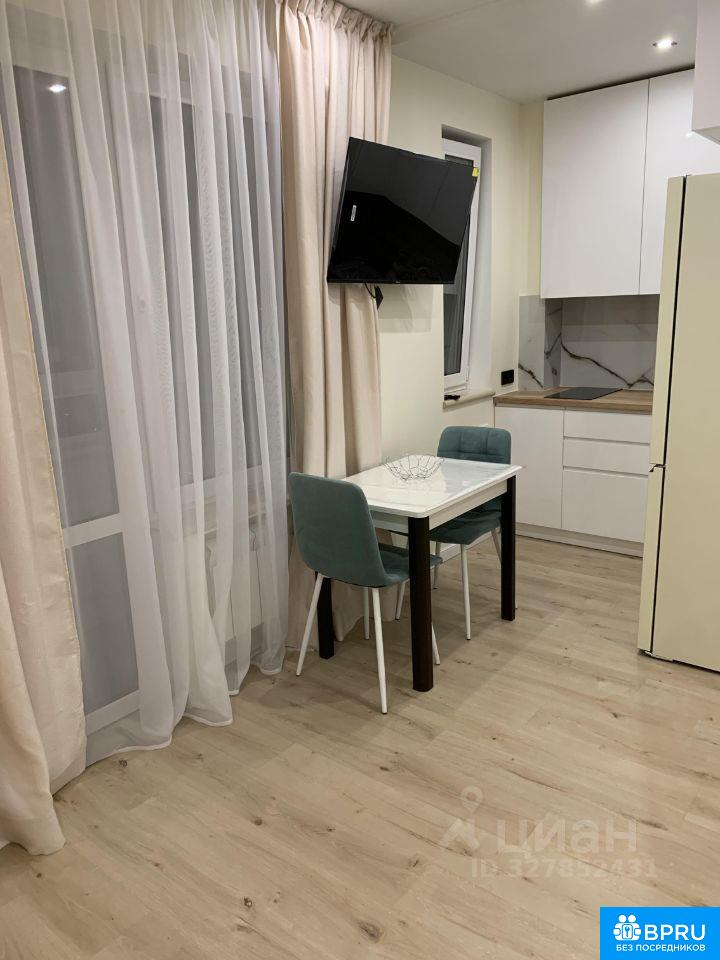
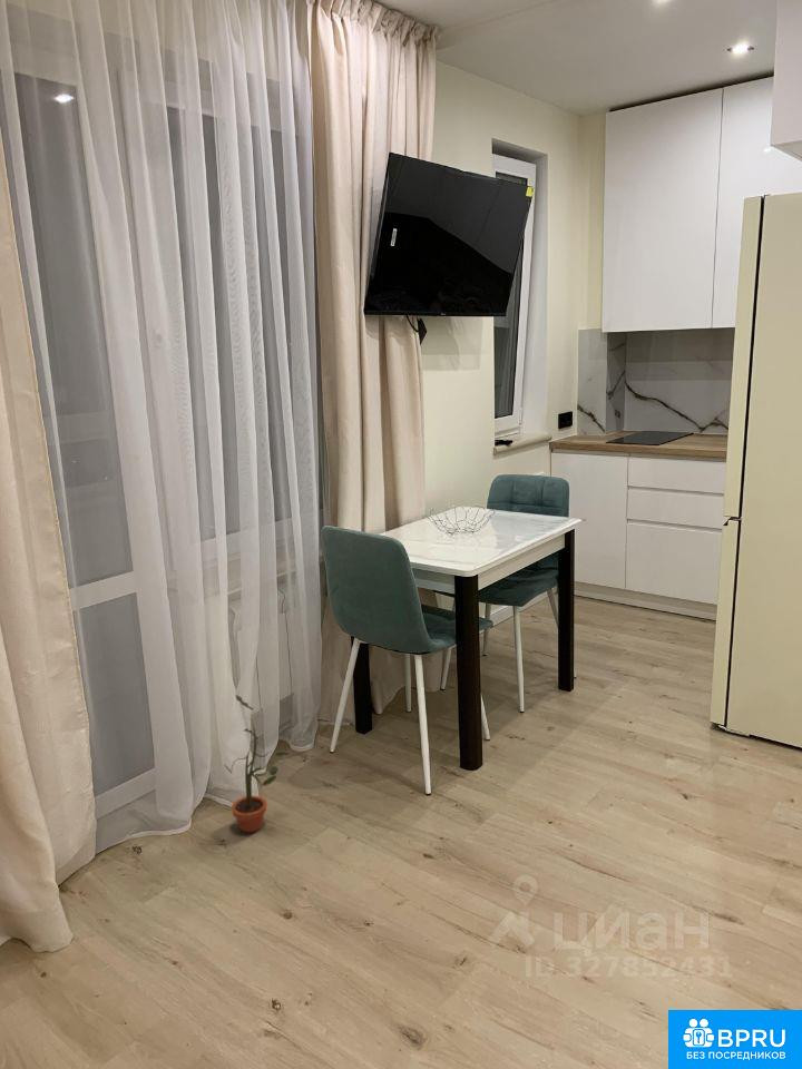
+ potted plant [223,694,288,833]
